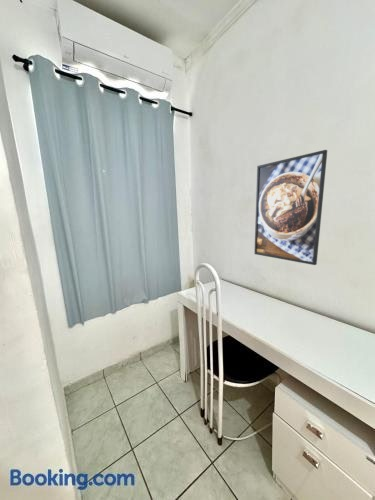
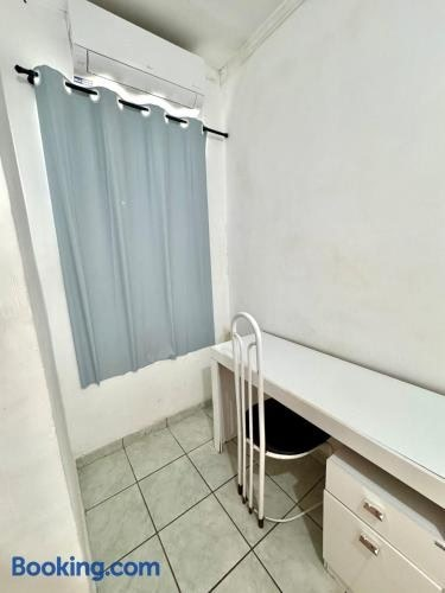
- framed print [253,149,328,266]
